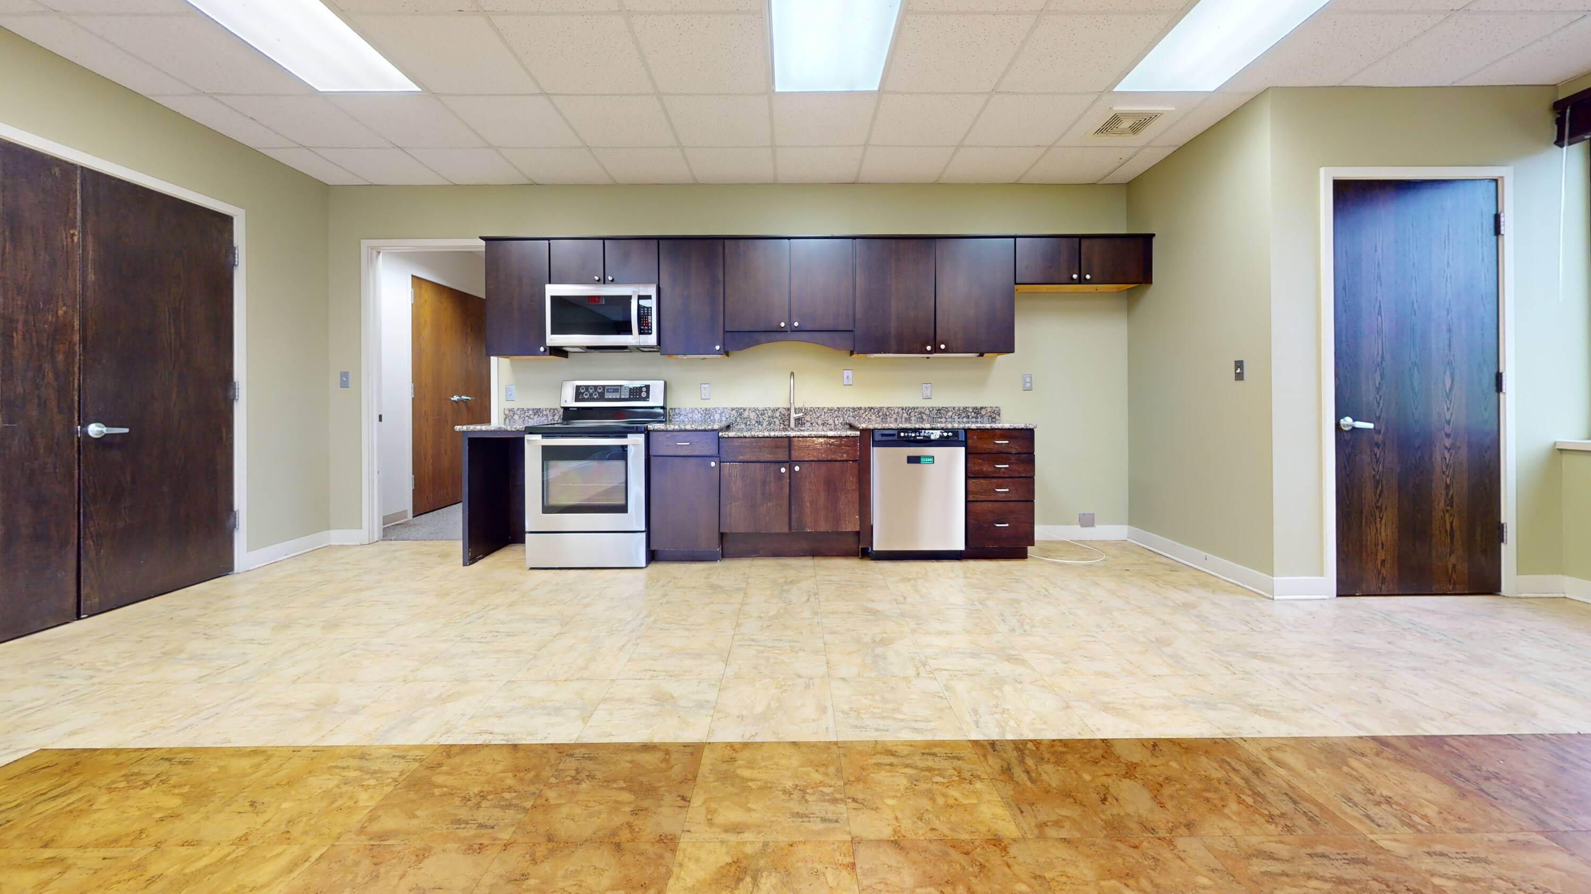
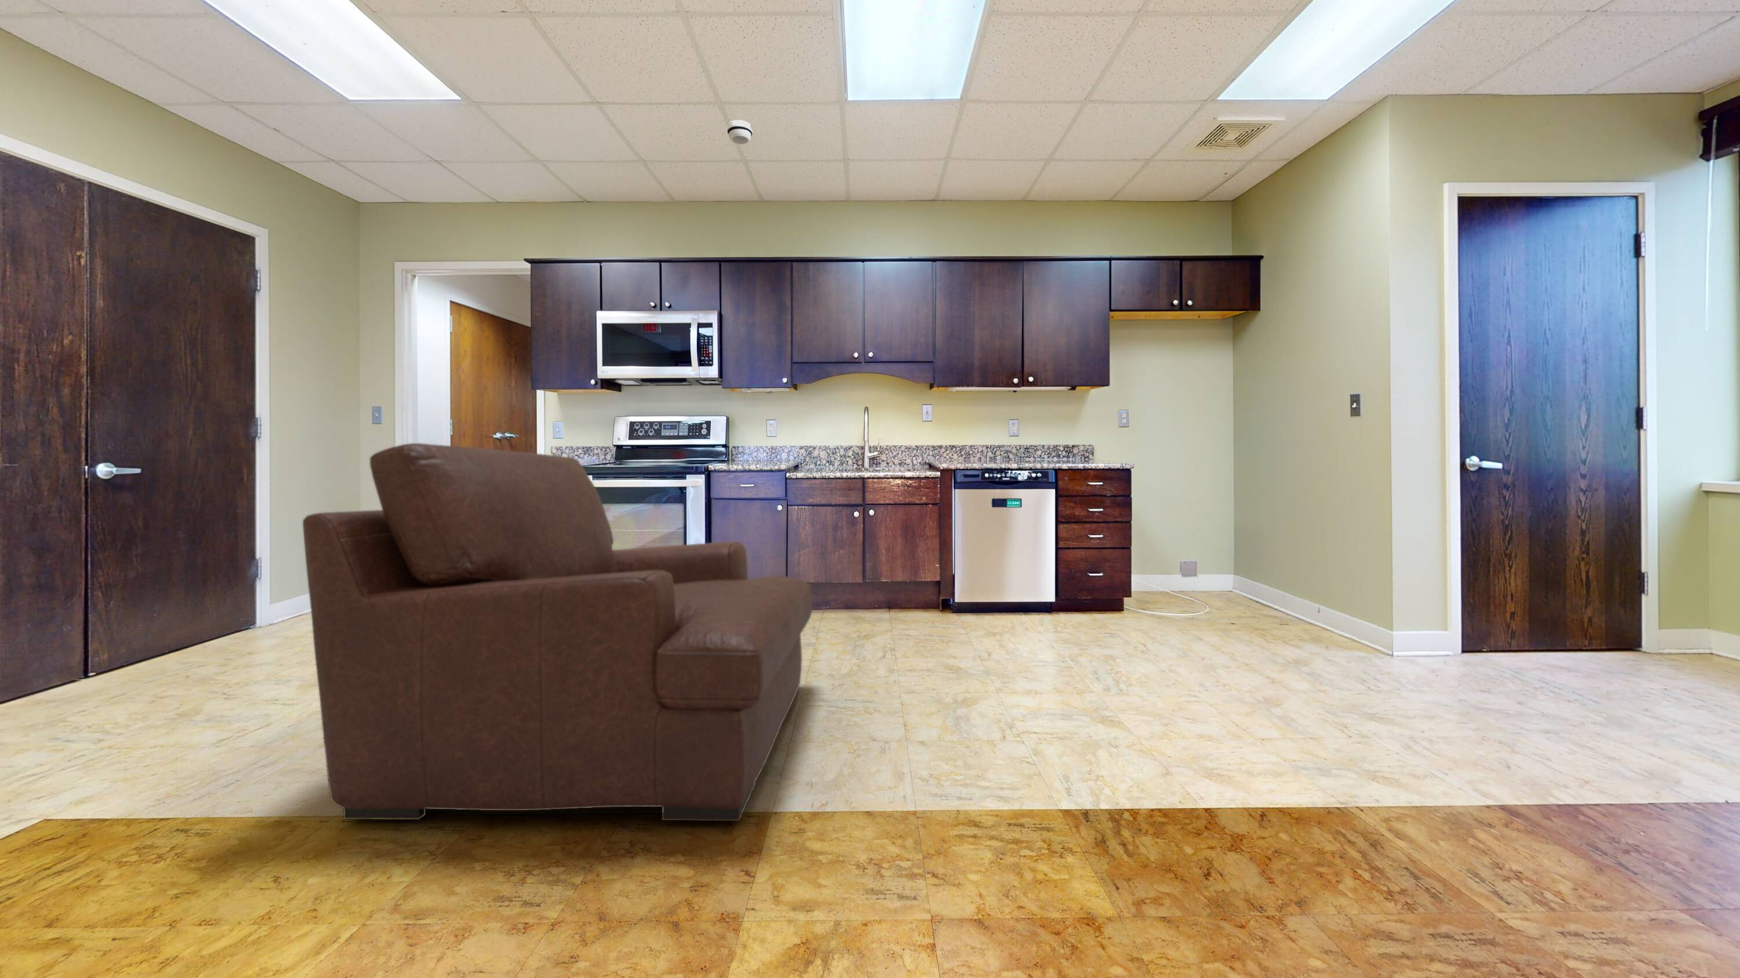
+ chair [302,443,813,822]
+ smoke detector [727,119,753,144]
